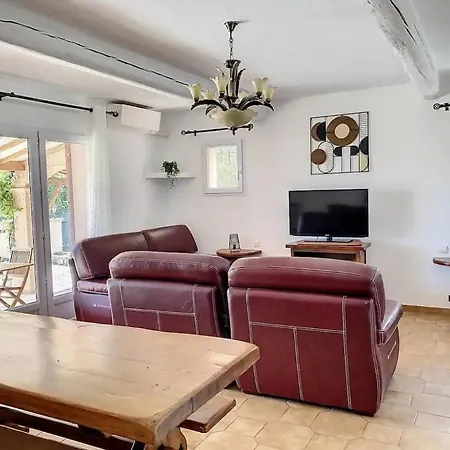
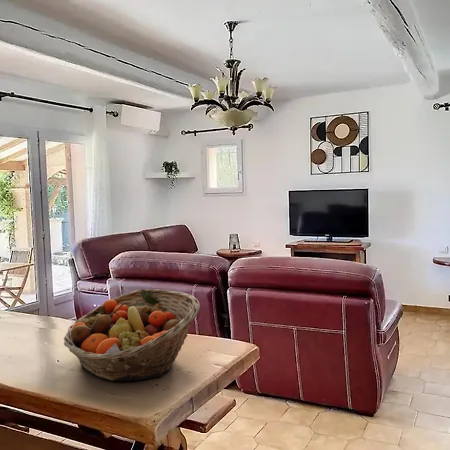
+ fruit basket [63,288,201,382]
